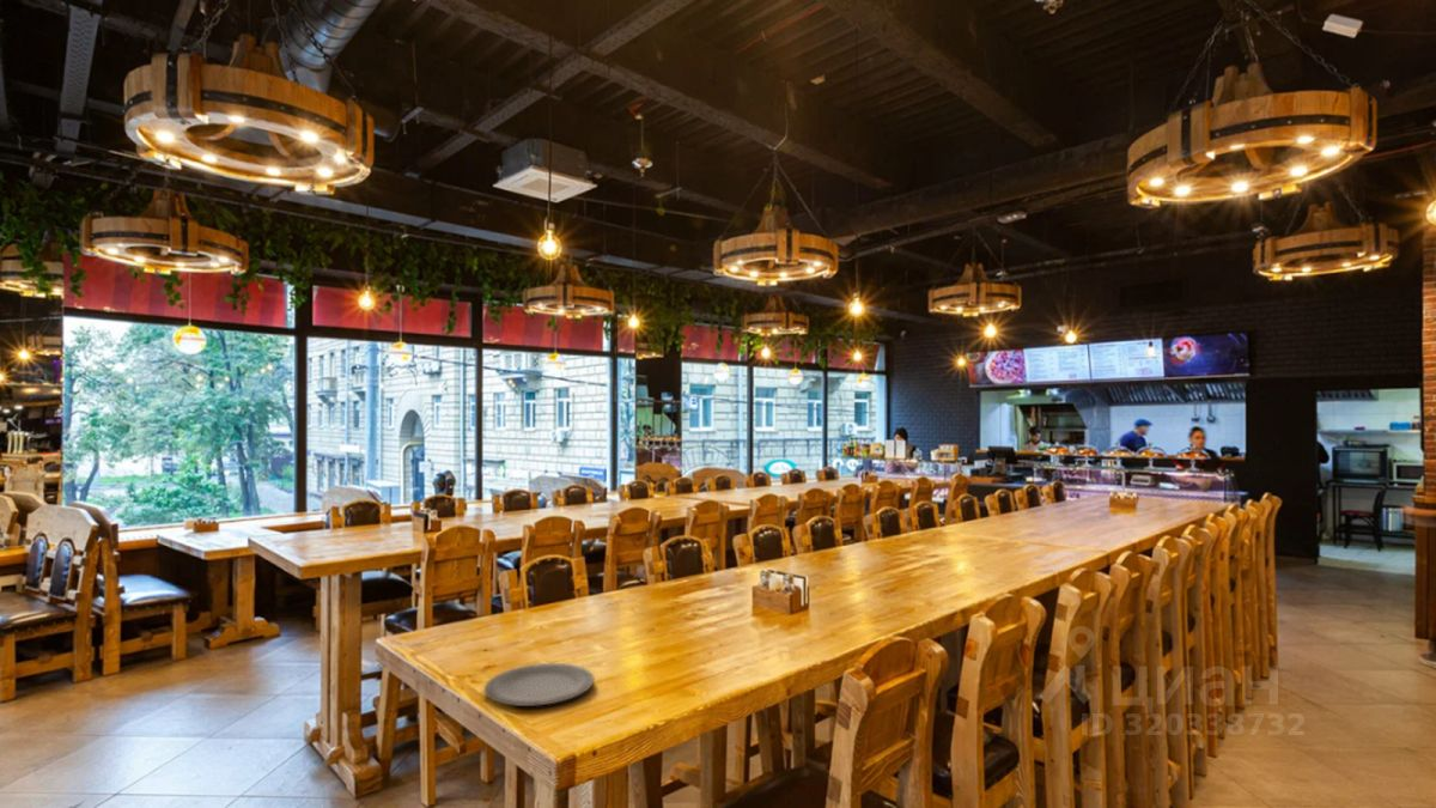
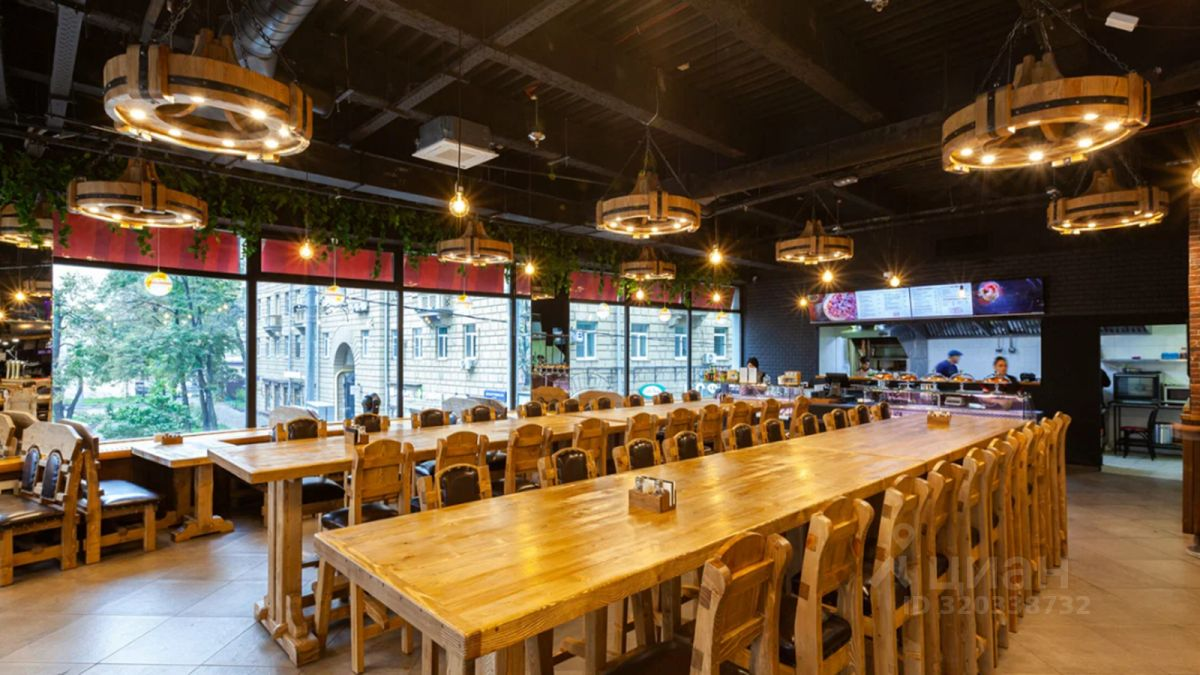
- plate [483,662,595,707]
